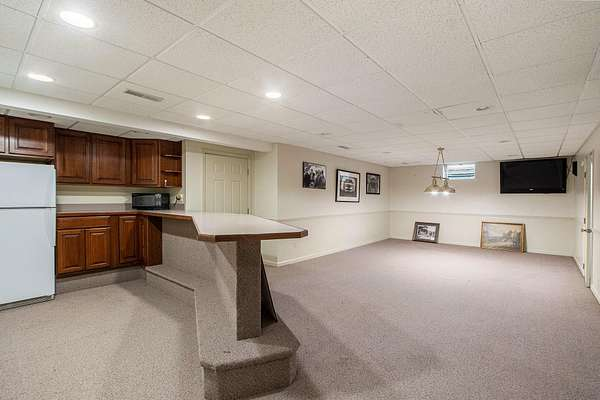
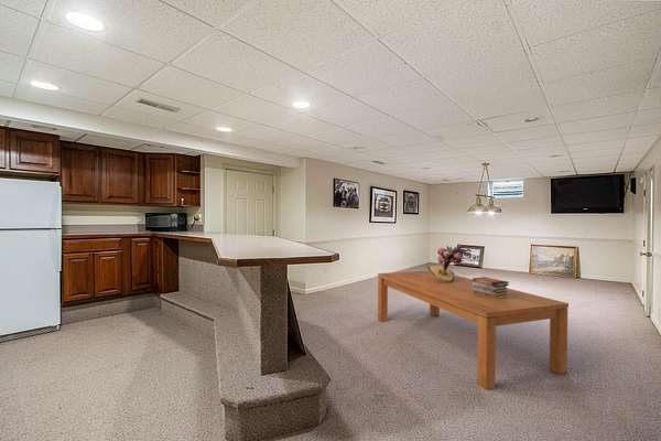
+ book stack [472,276,510,299]
+ dining table [377,270,570,390]
+ bouquet [426,243,465,283]
